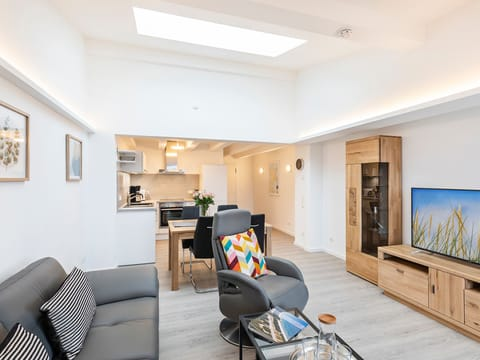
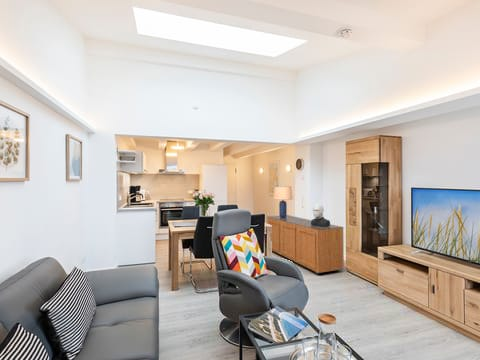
+ lamp [273,185,293,218]
+ sculpture bust [311,203,331,227]
+ sideboard [266,214,345,275]
